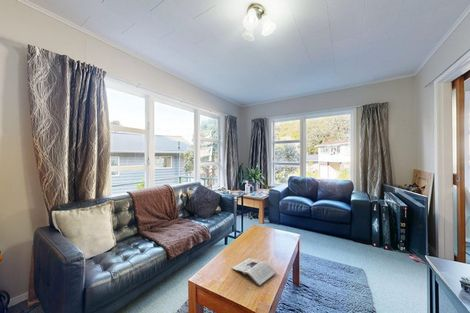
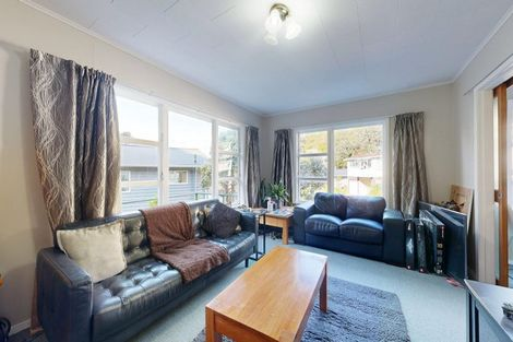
- magazine [231,257,277,287]
